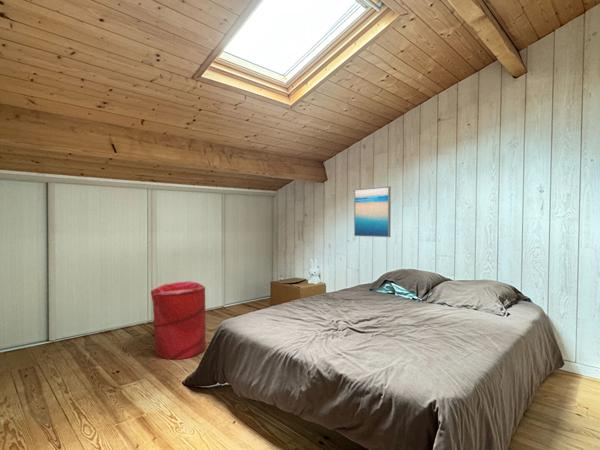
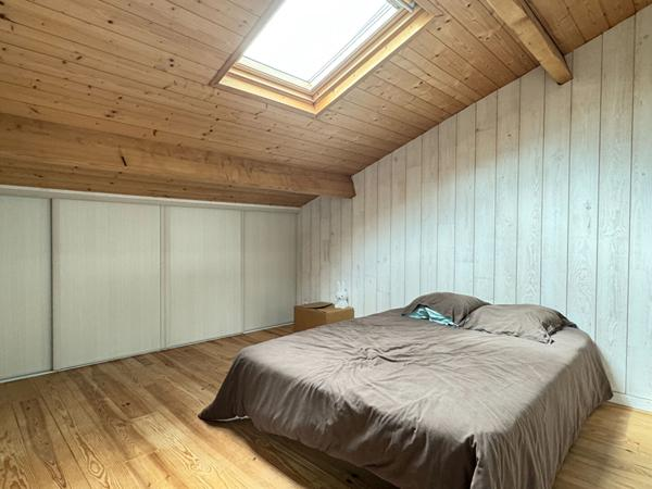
- laundry hamper [150,280,207,360]
- wall art [353,185,392,238]
